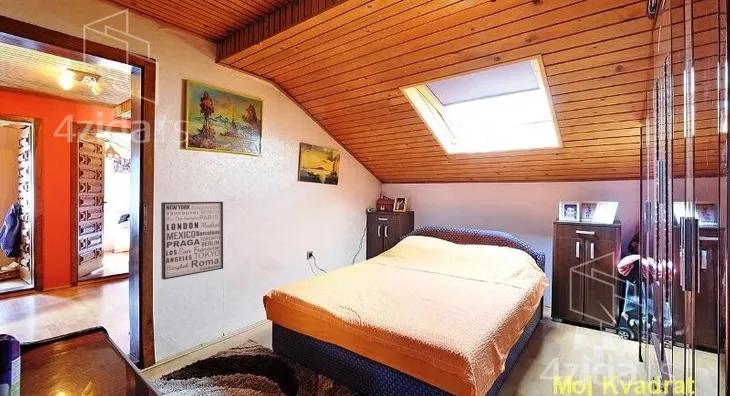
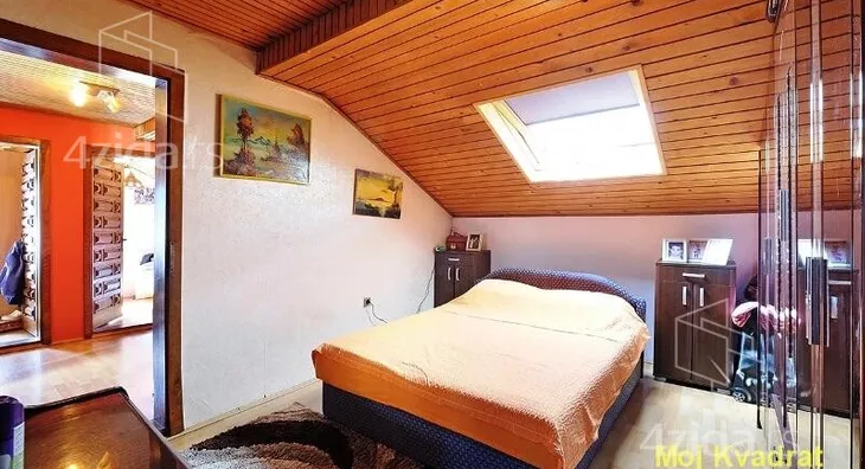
- wall art [160,201,224,281]
